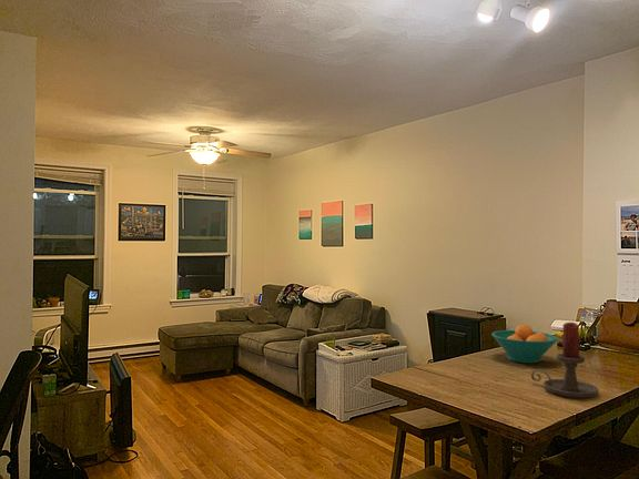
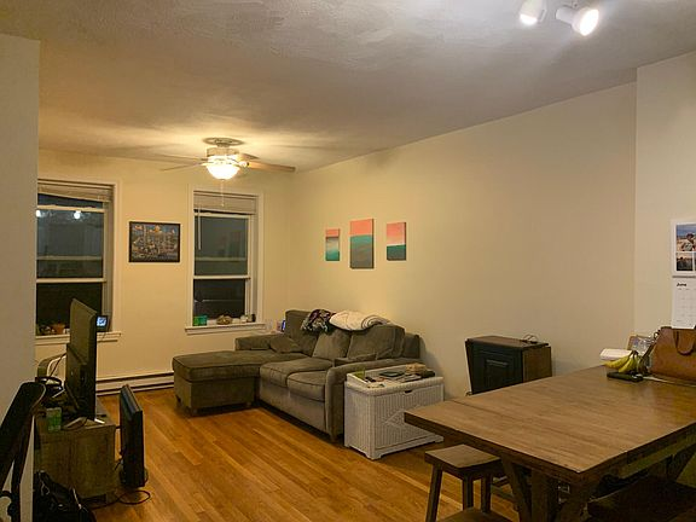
- fruit bowl [490,323,559,364]
- candle holder [530,322,600,399]
